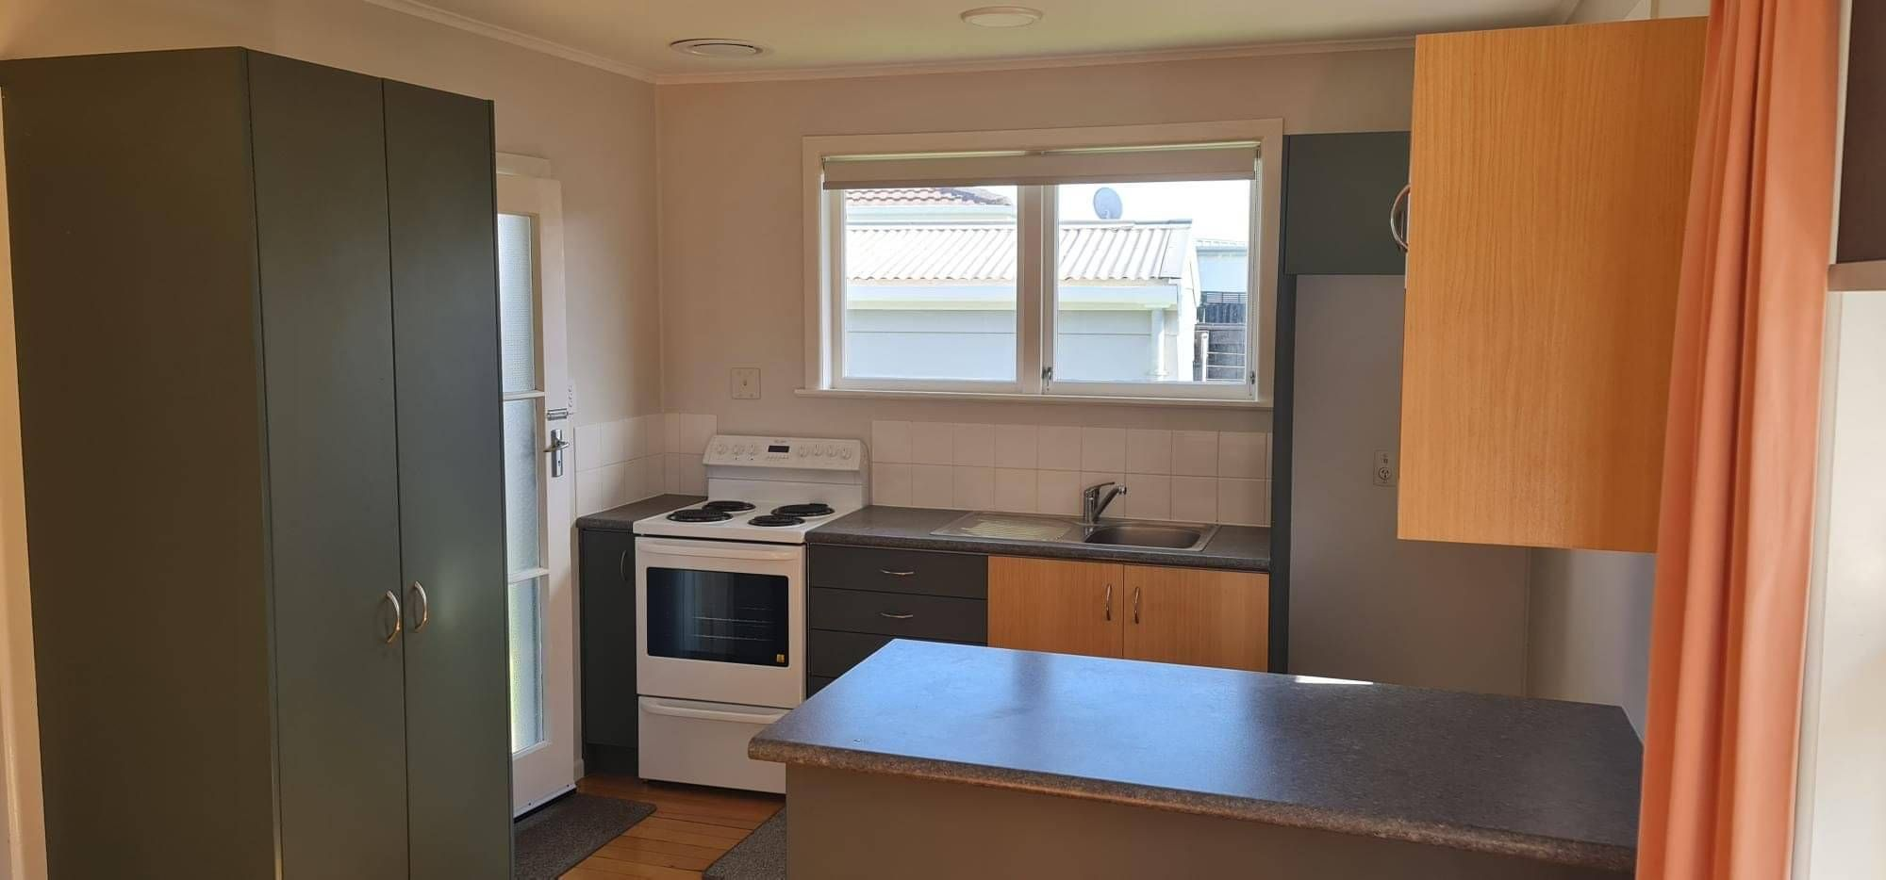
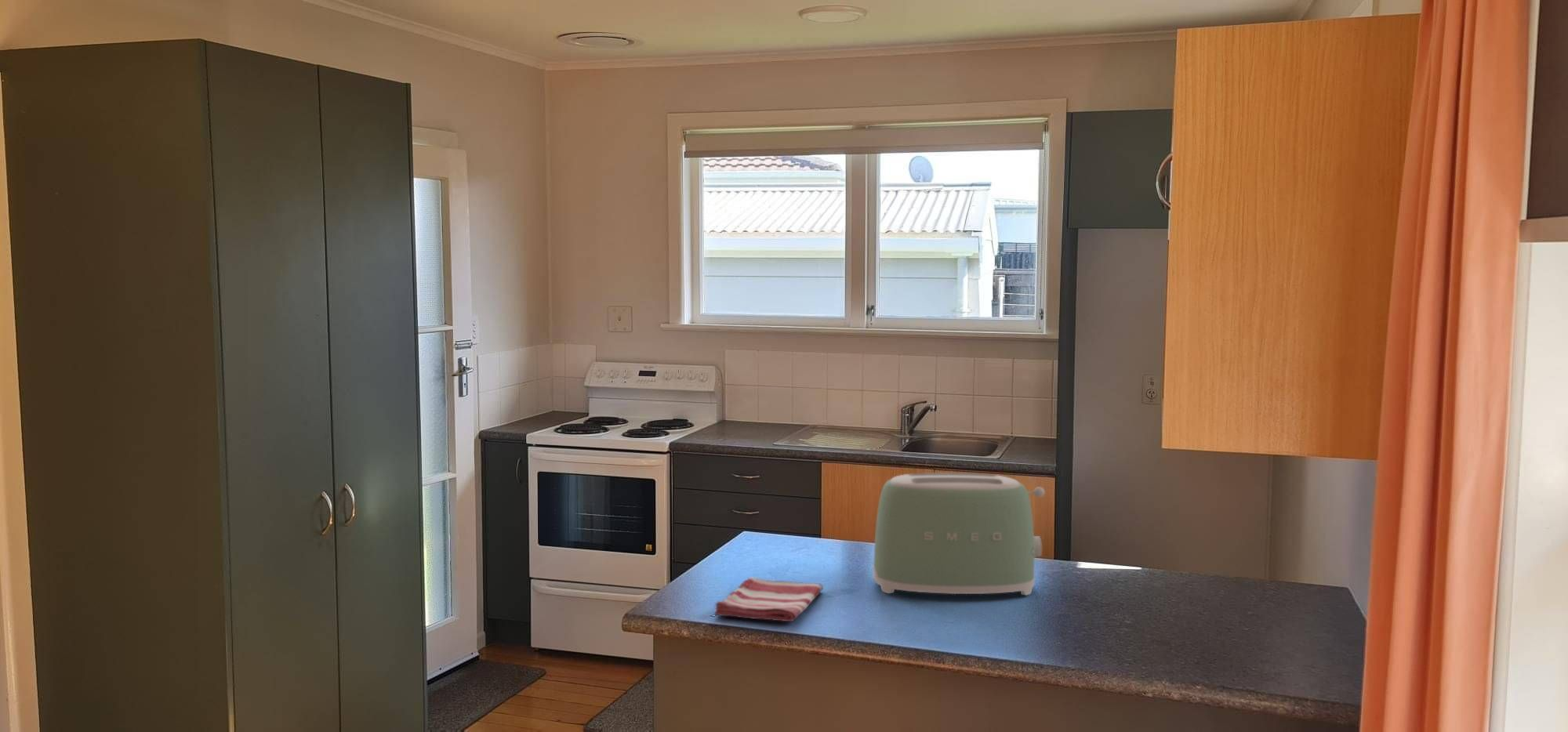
+ toaster [872,472,1046,596]
+ dish towel [713,576,824,622]
